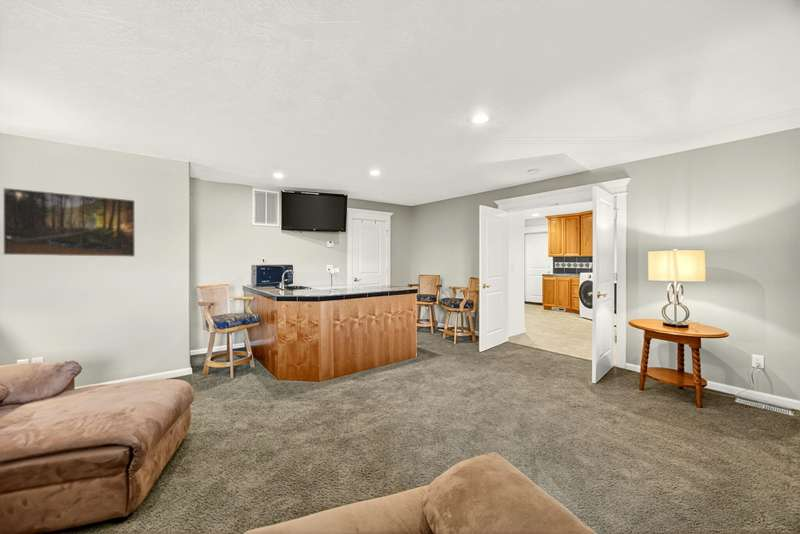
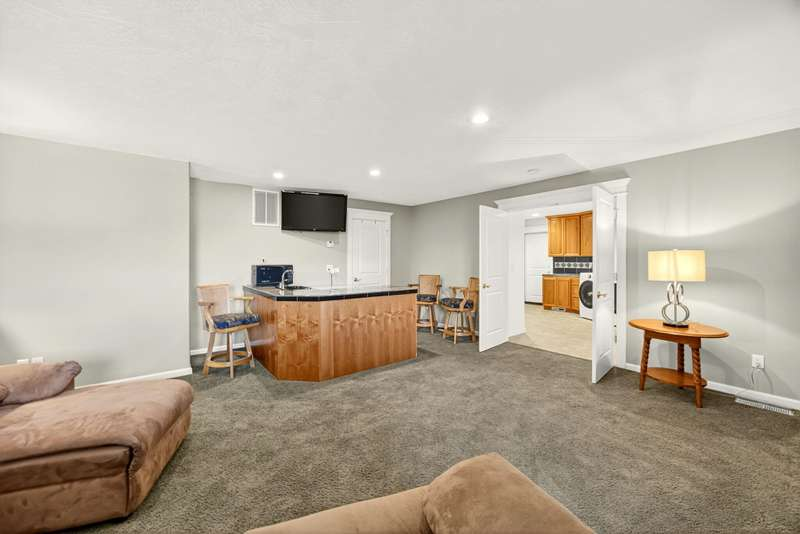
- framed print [2,187,136,258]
